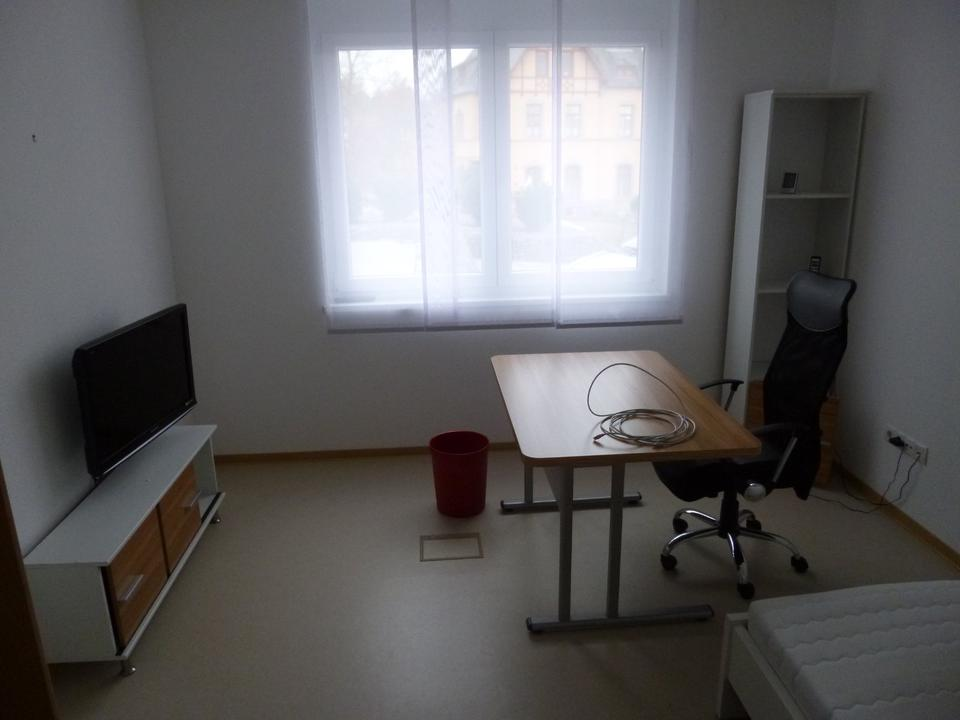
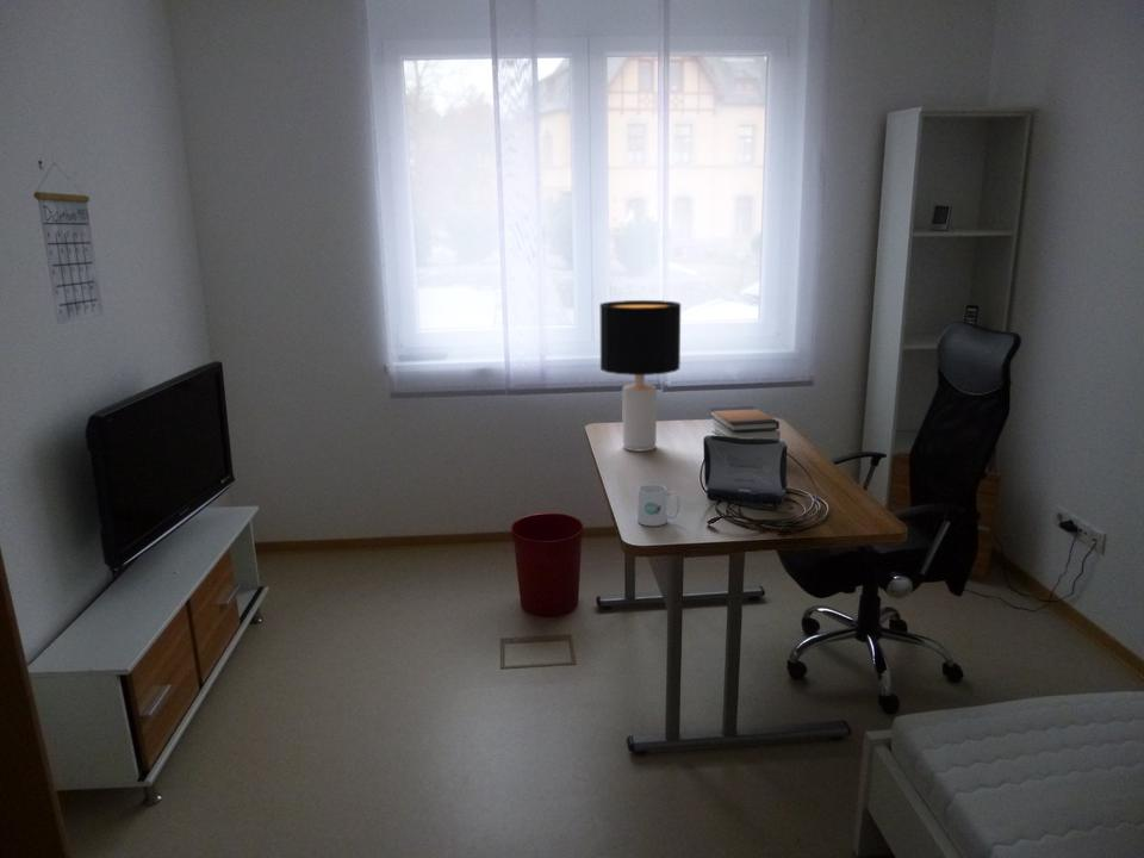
+ desk lamp [598,299,682,452]
+ calendar [32,162,105,325]
+ book stack [708,405,782,440]
+ mug [636,483,680,527]
+ laptop [702,434,795,511]
